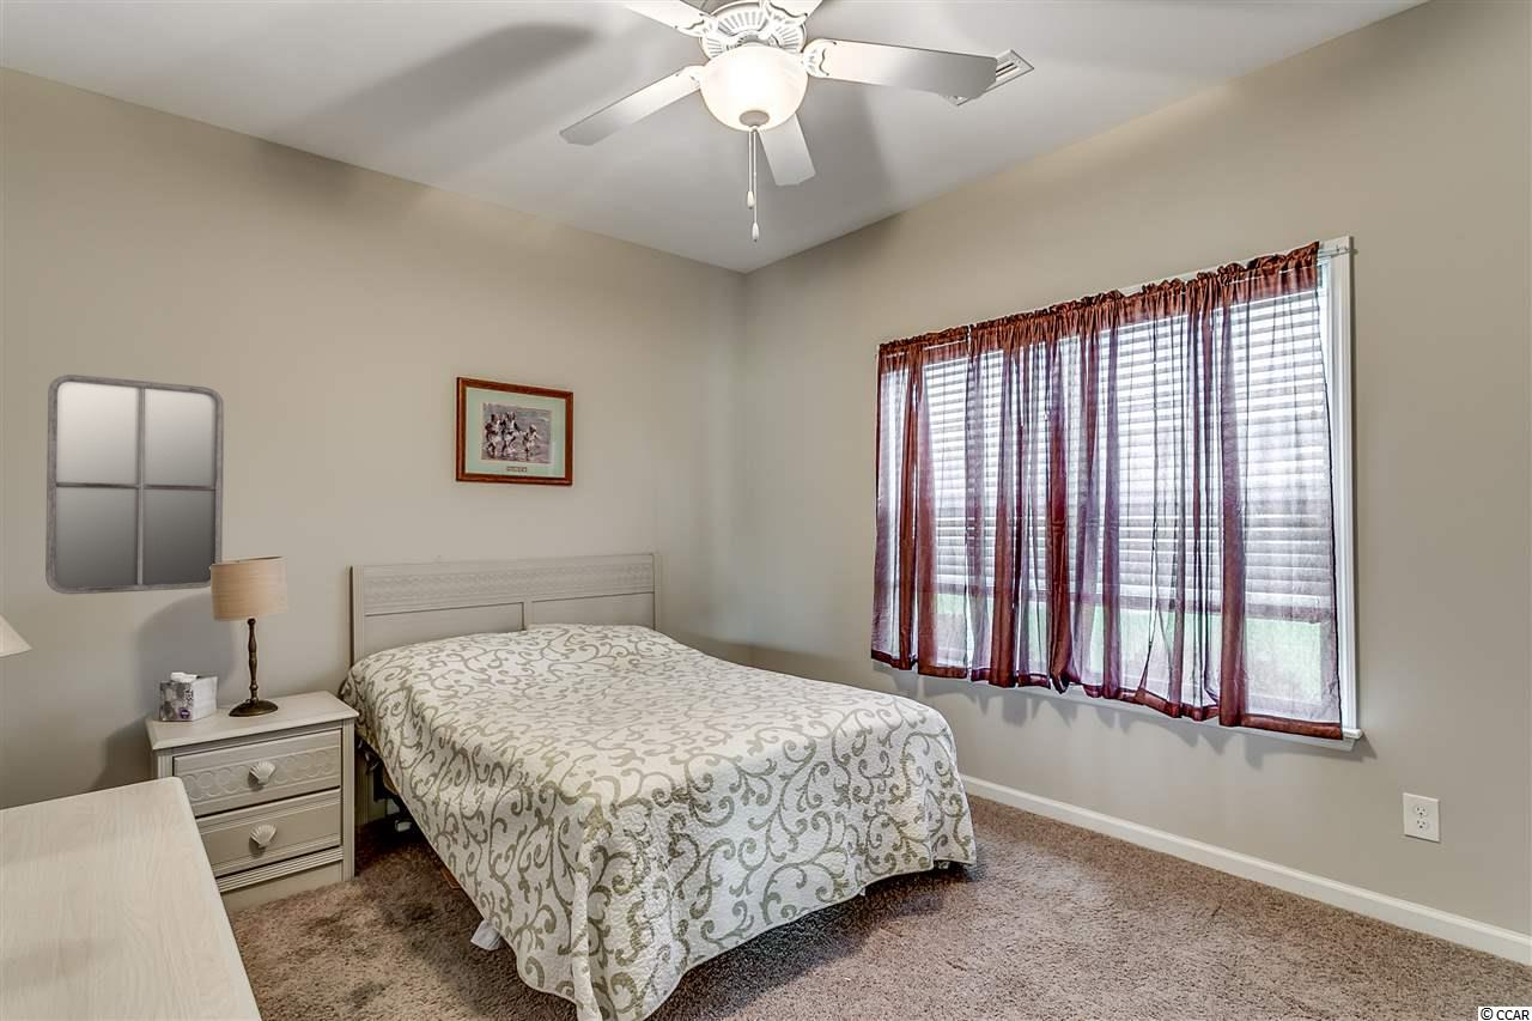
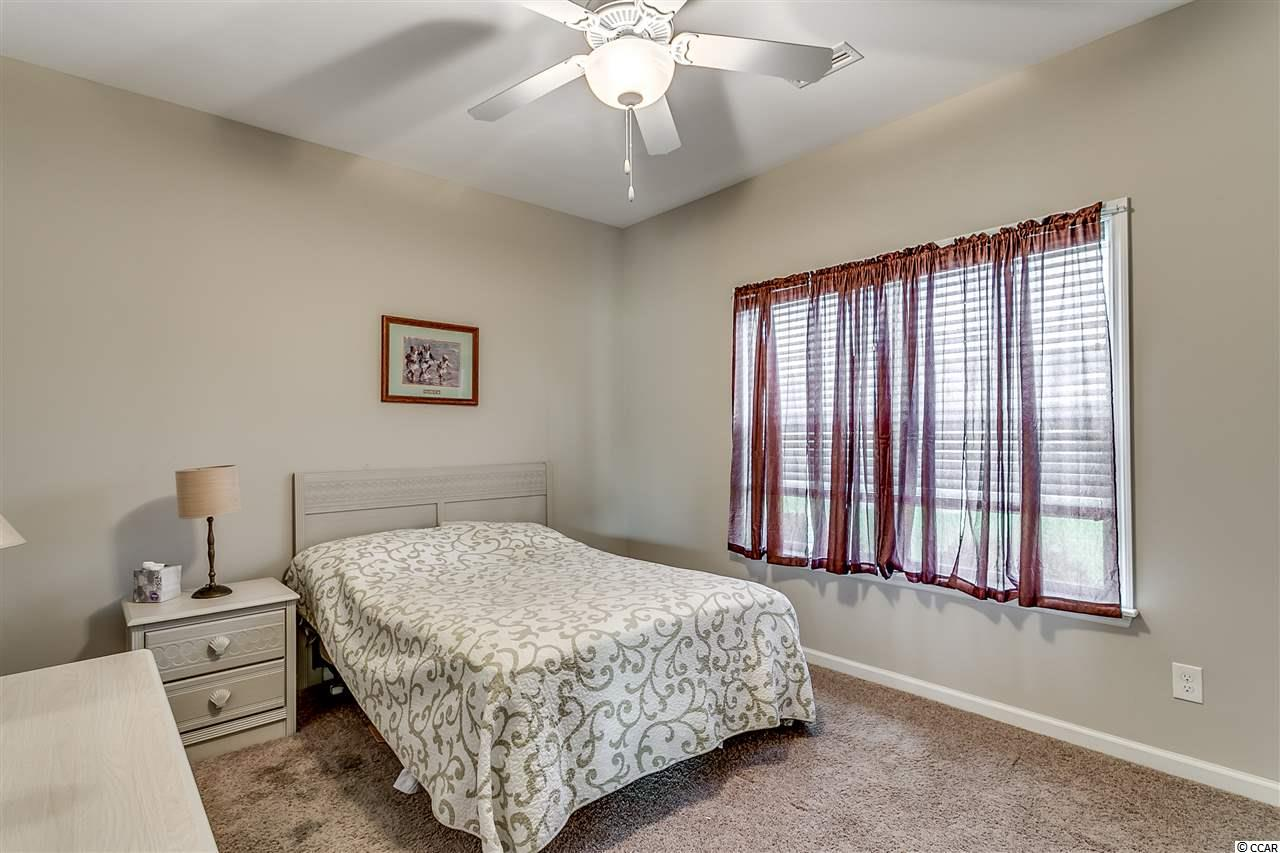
- home mirror [44,373,225,595]
